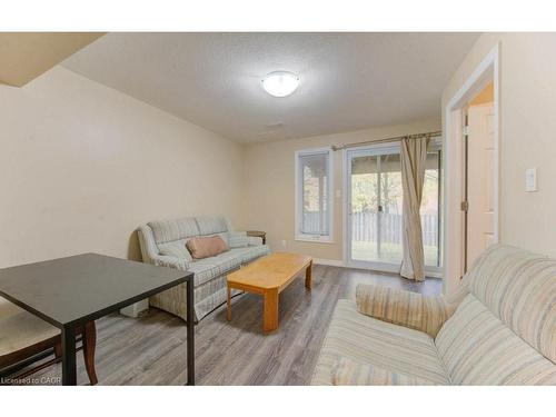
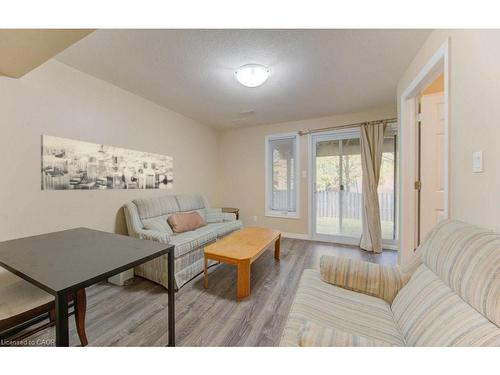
+ wall art [40,134,174,191]
